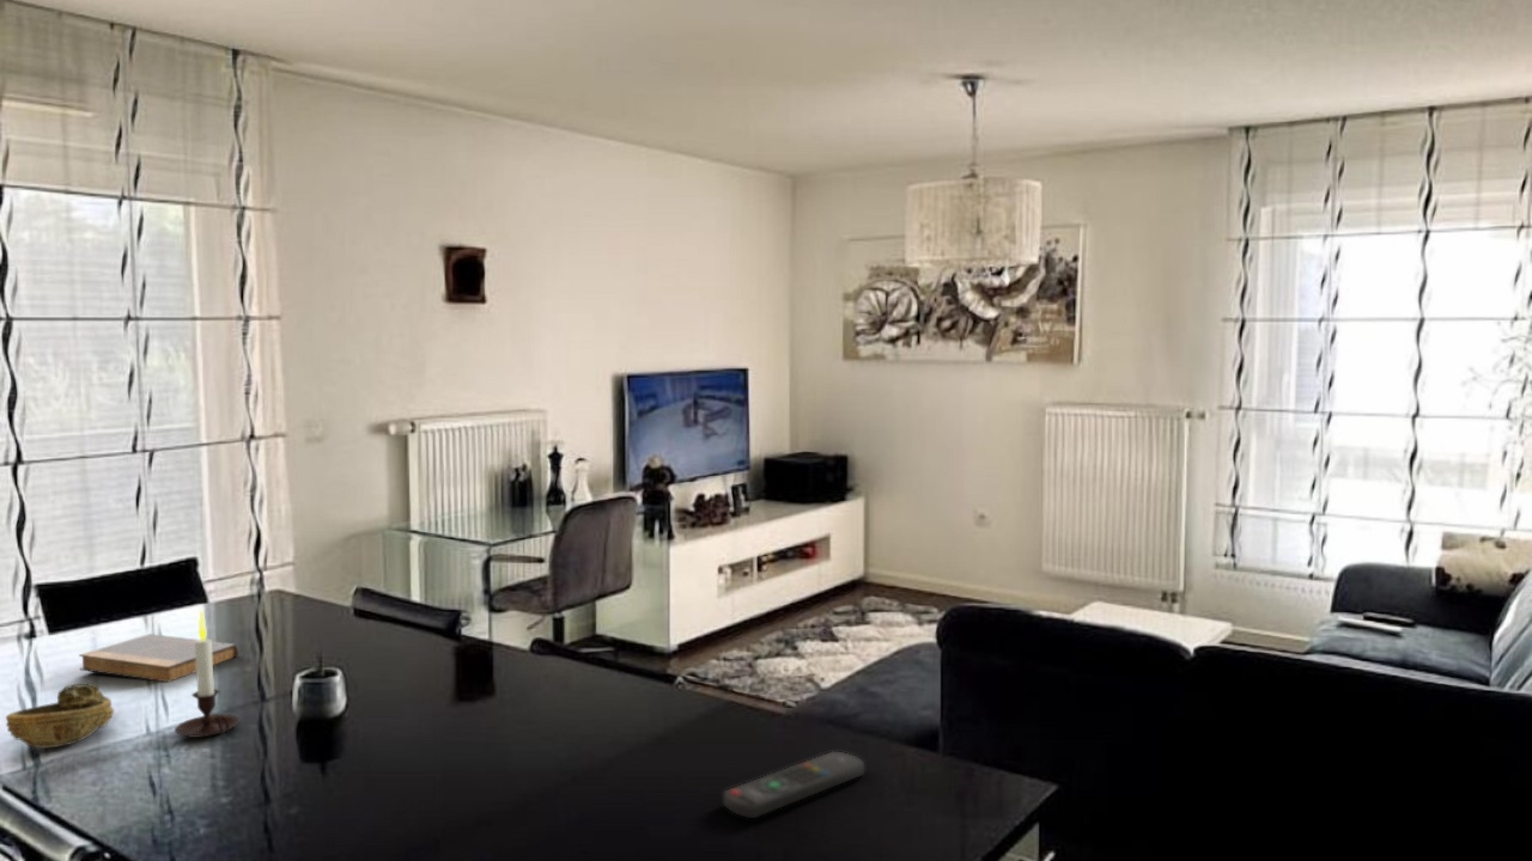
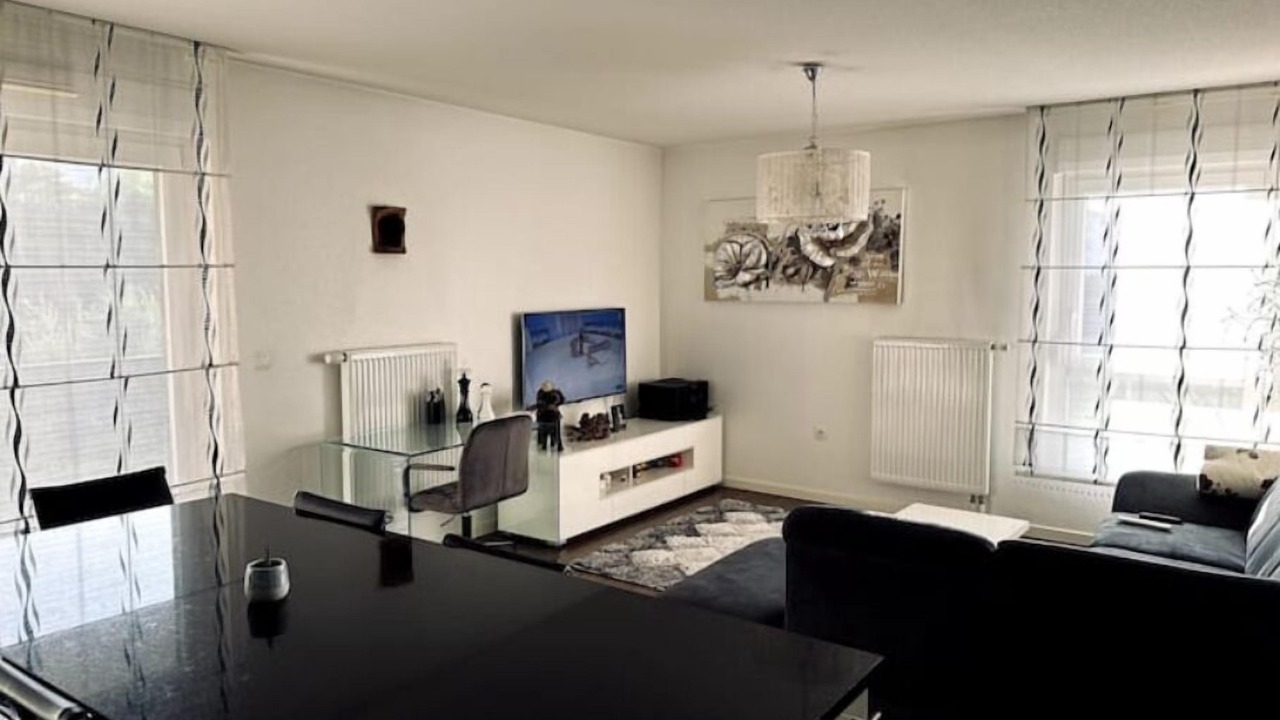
- candle [174,609,241,739]
- remote control [723,751,865,819]
- book [78,633,239,683]
- decorative bowl [5,682,115,750]
